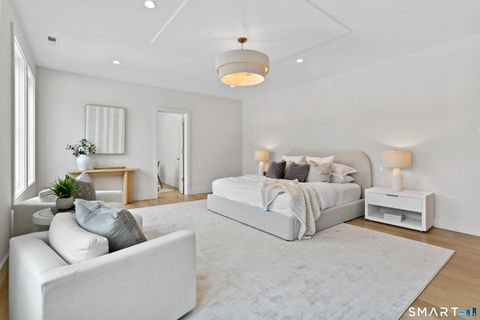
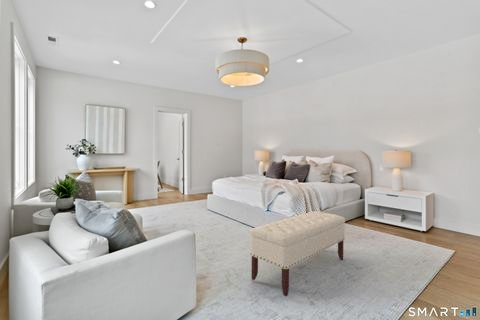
+ bench [249,210,346,297]
